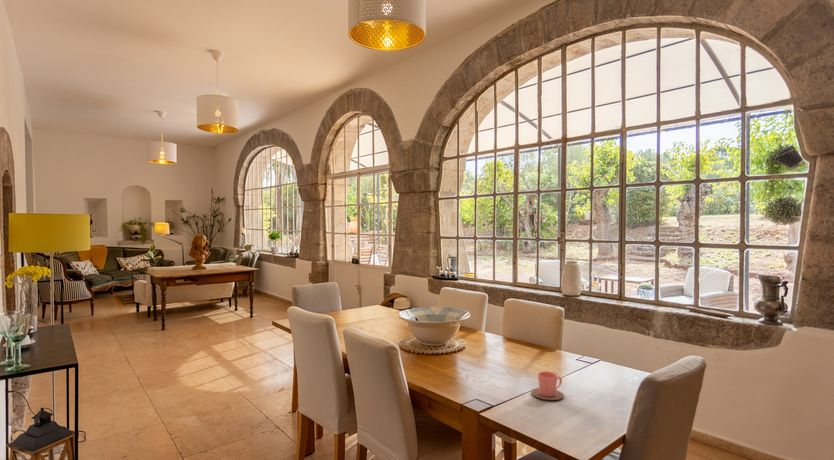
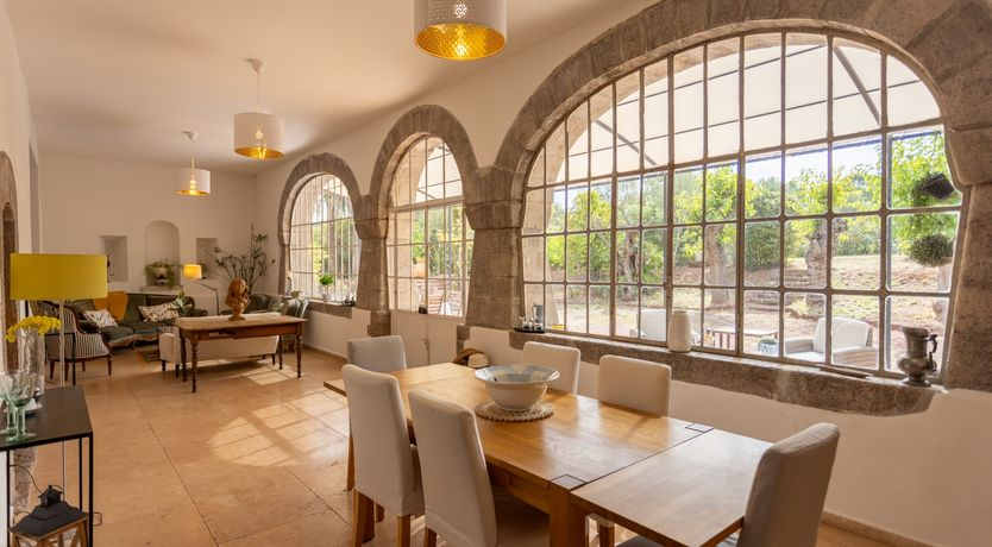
- cup [530,371,565,401]
